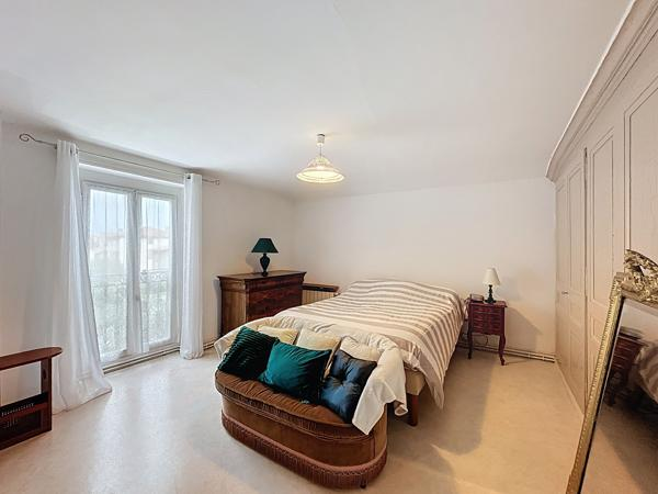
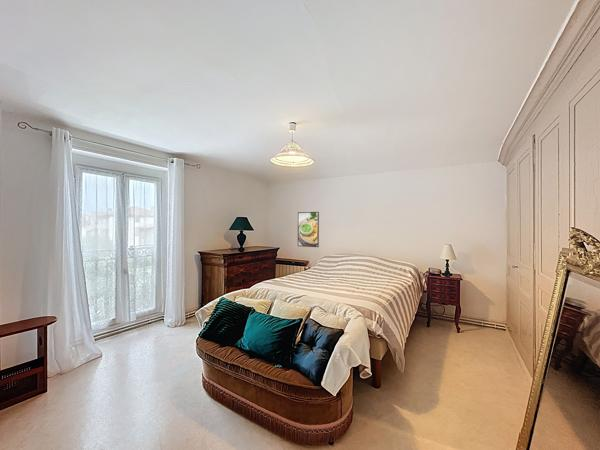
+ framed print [297,211,320,248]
